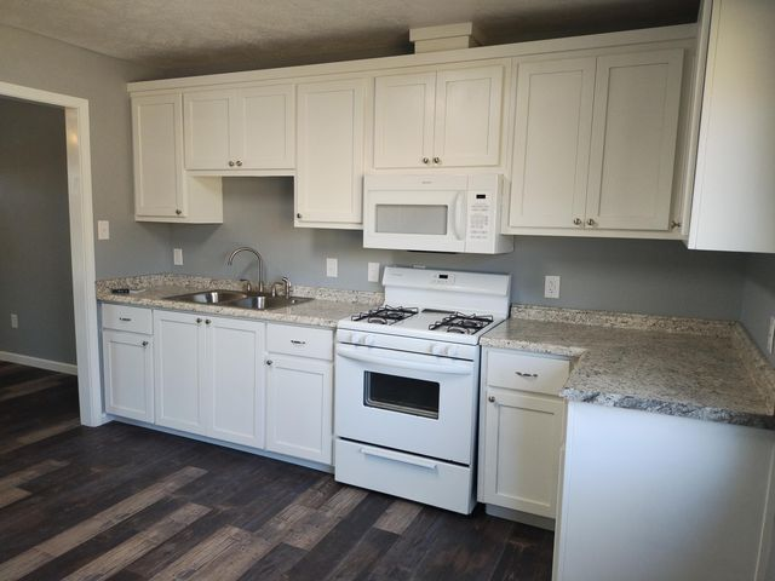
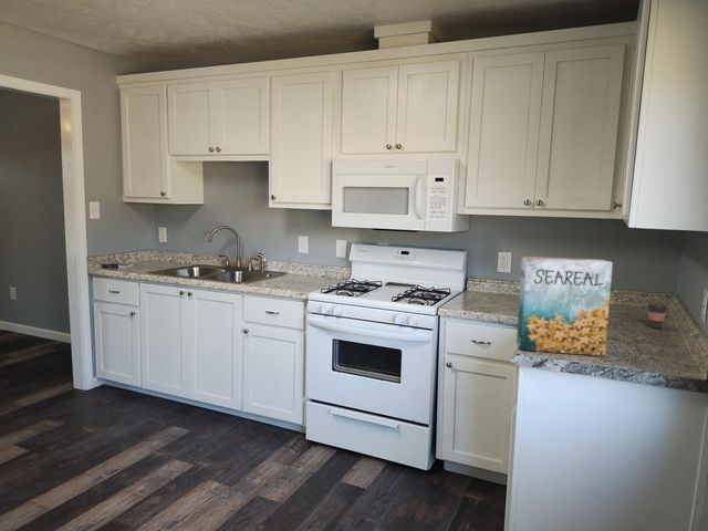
+ cereal box [516,256,614,357]
+ coffee cup [646,302,668,330]
